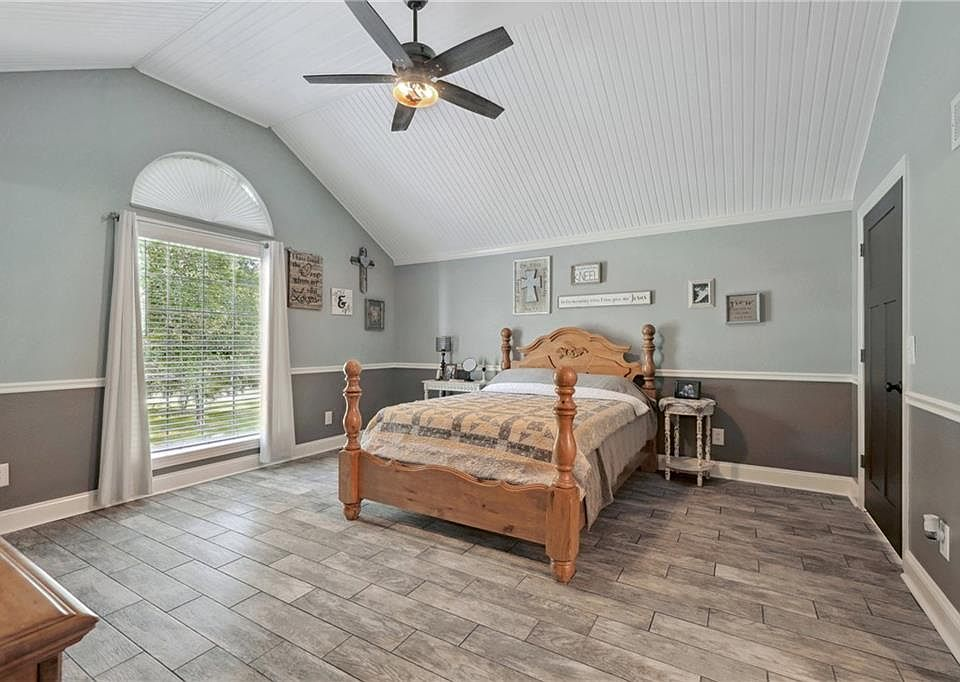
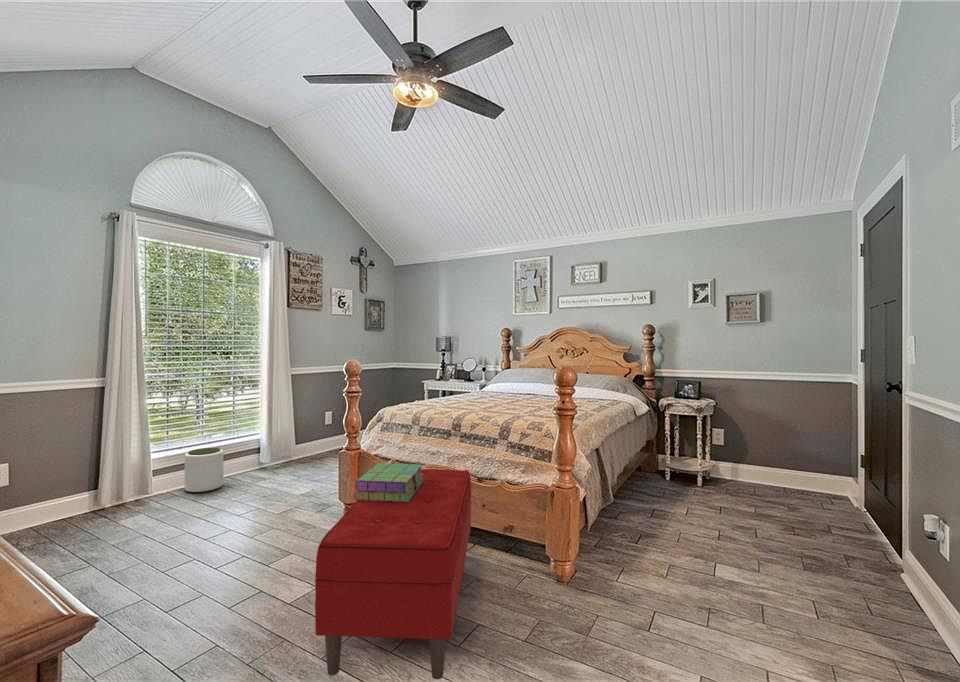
+ plant pot [184,447,224,494]
+ stack of books [352,462,424,502]
+ bench [314,468,472,680]
